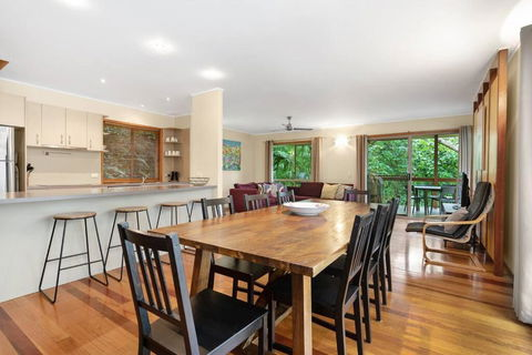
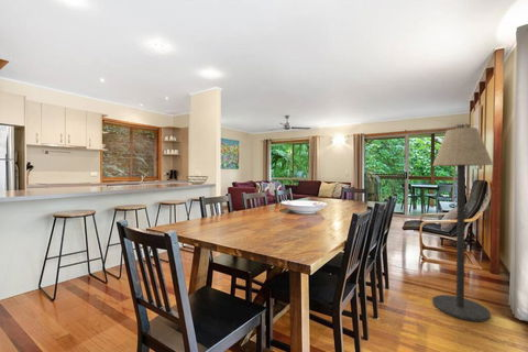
+ floor lamp [431,127,494,322]
